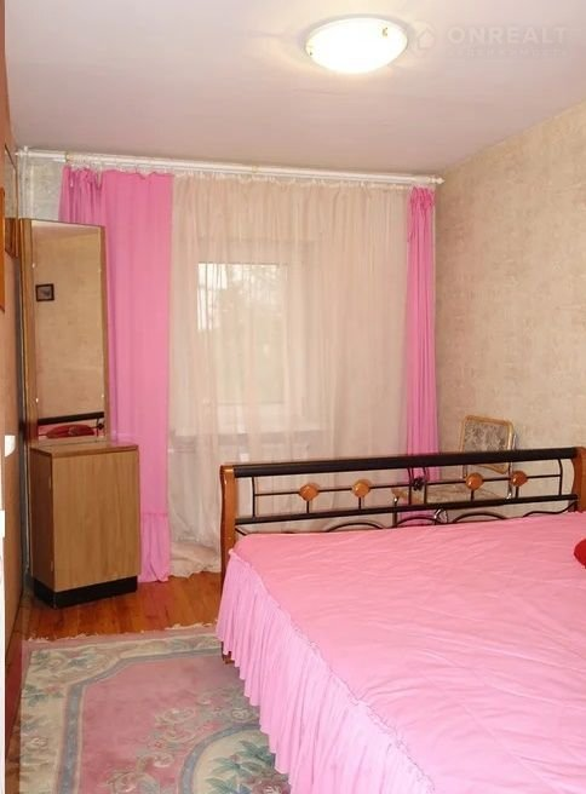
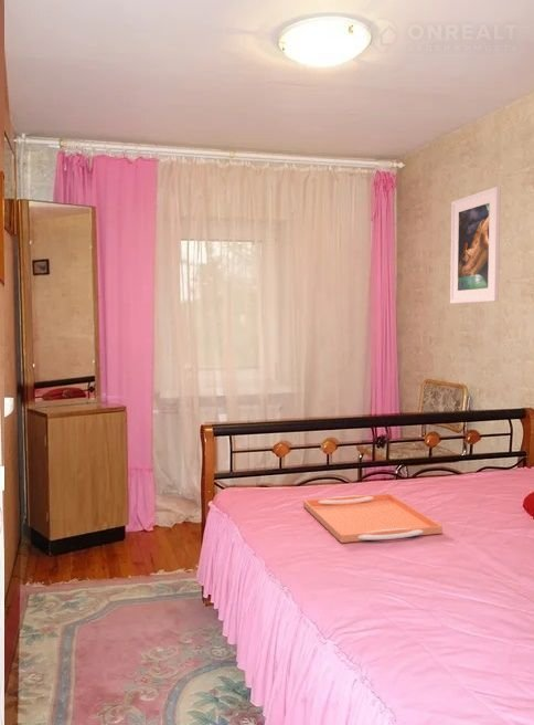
+ serving tray [302,493,444,544]
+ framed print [449,186,502,304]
